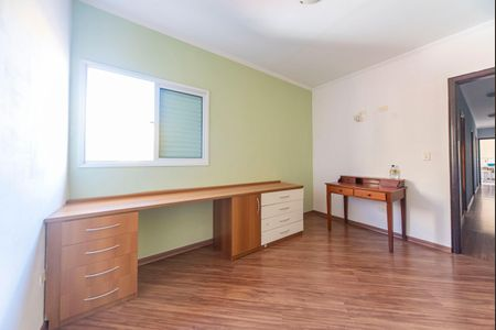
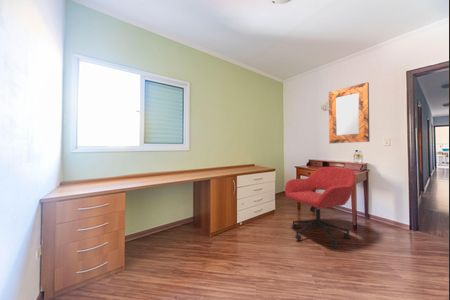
+ home mirror [328,81,371,144]
+ office chair [284,166,356,249]
